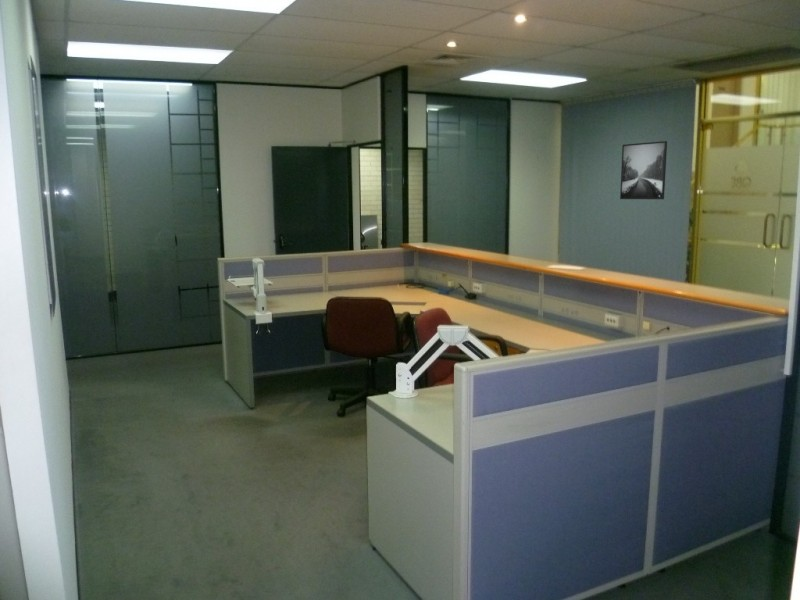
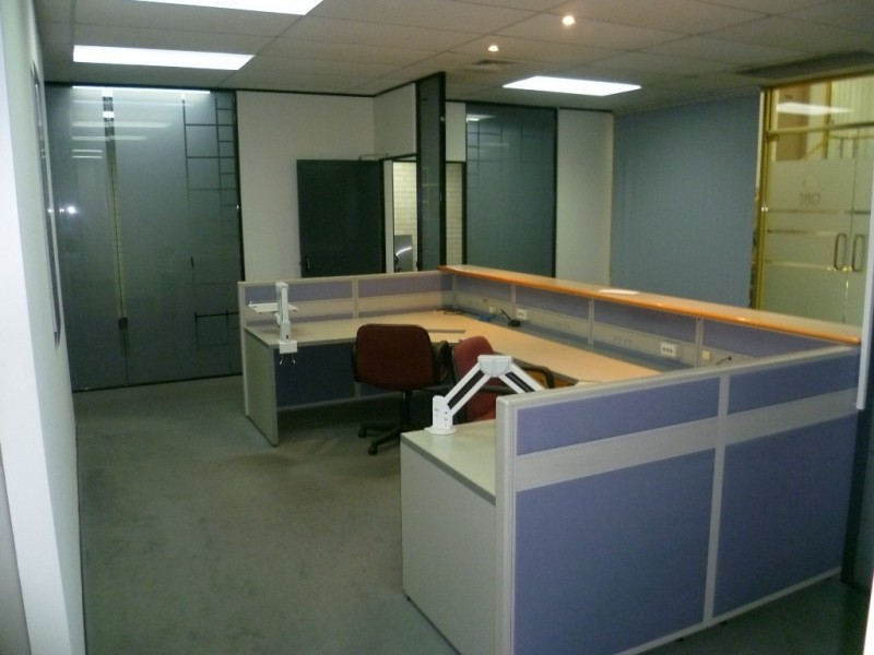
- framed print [619,140,668,200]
